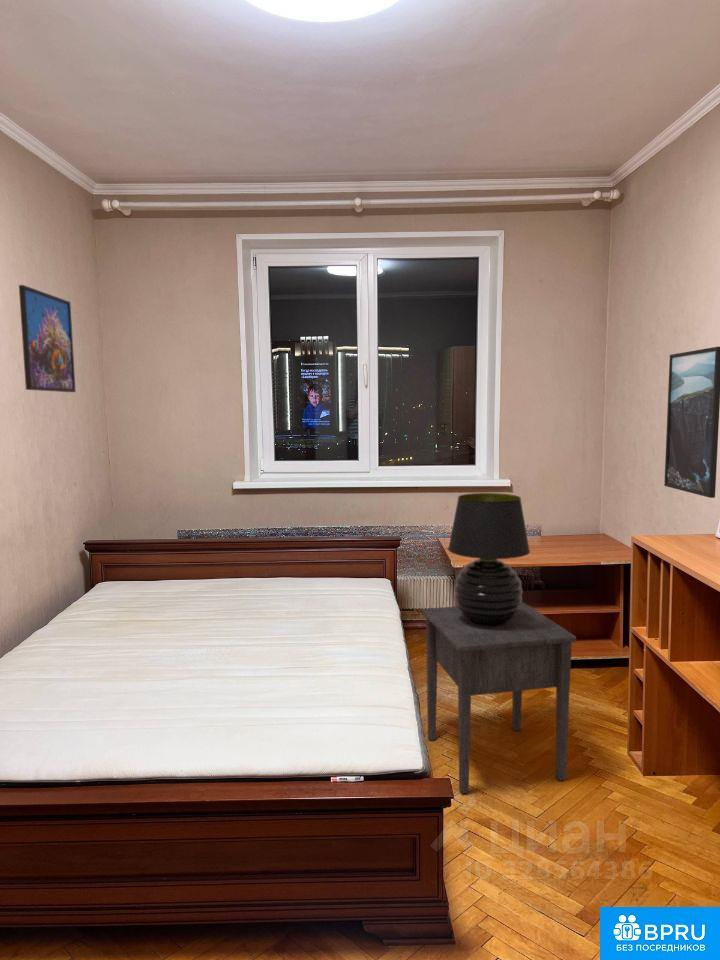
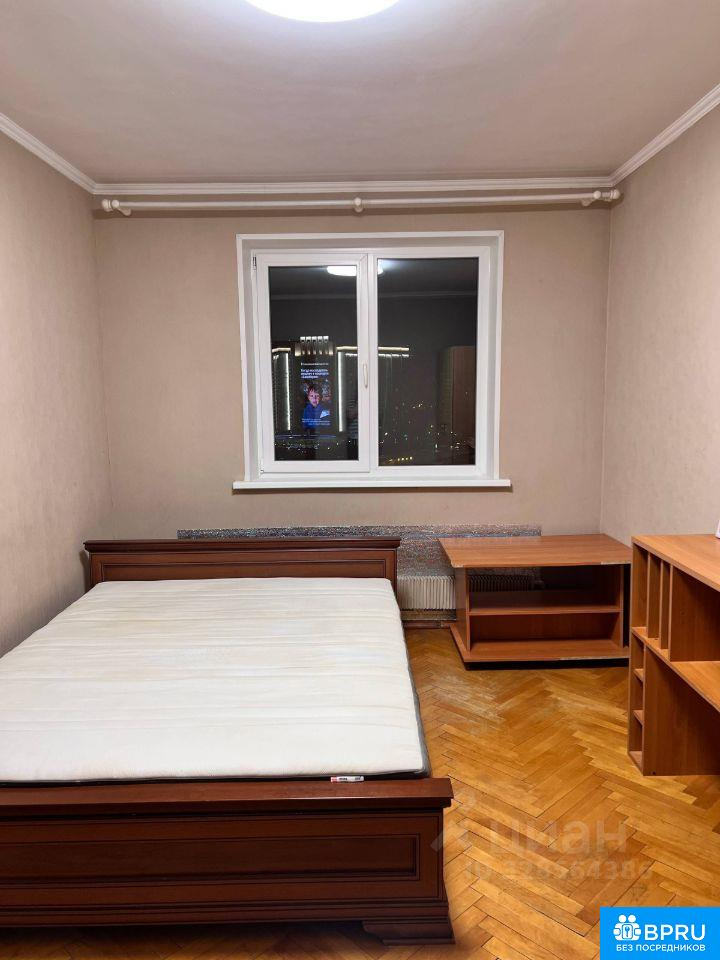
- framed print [663,346,720,499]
- table lamp [447,492,531,626]
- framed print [18,284,77,393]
- nightstand [421,601,577,794]
